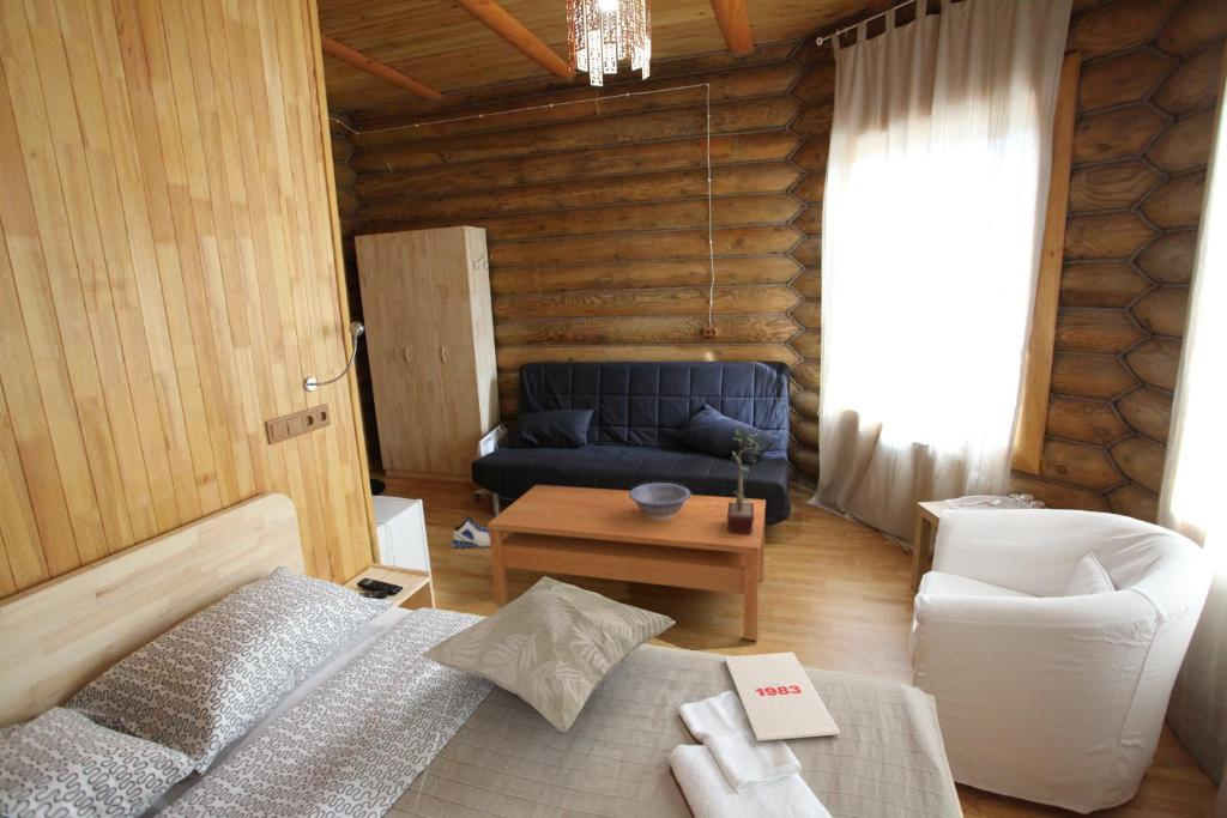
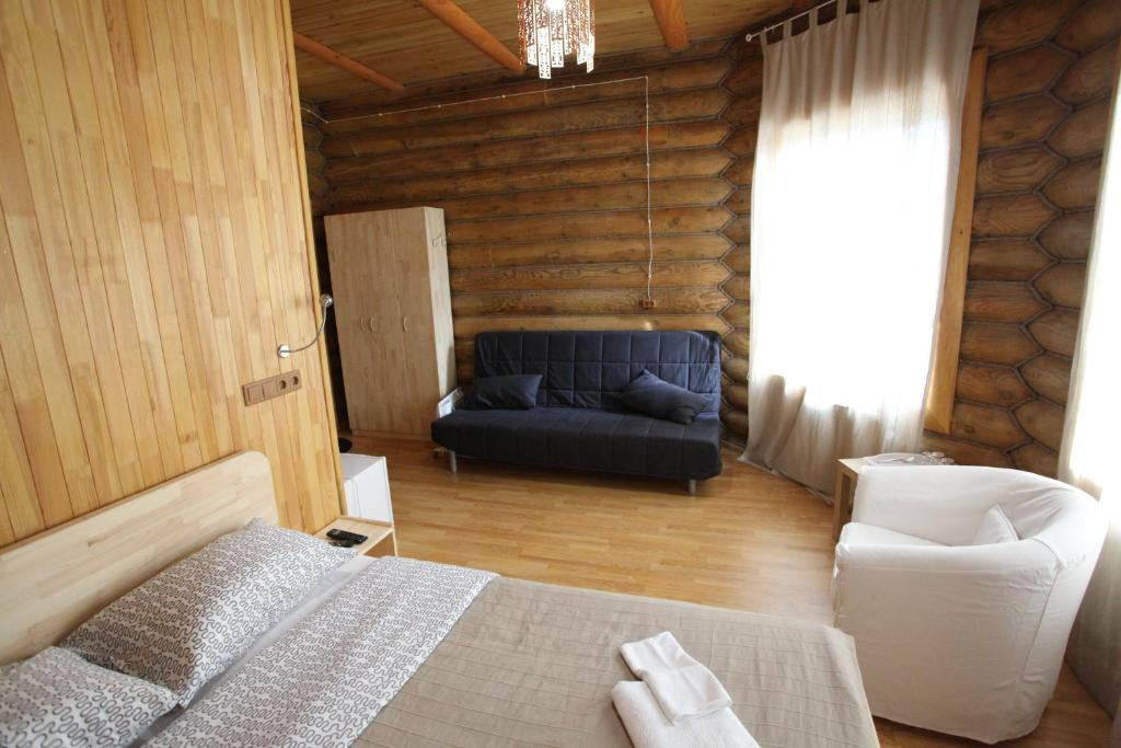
- coffee table [486,484,767,642]
- potted plant [727,426,764,534]
- decorative pillow [421,575,677,733]
- decorative bowl [629,481,693,520]
- magazine [724,652,841,743]
- sneaker [451,515,490,549]
